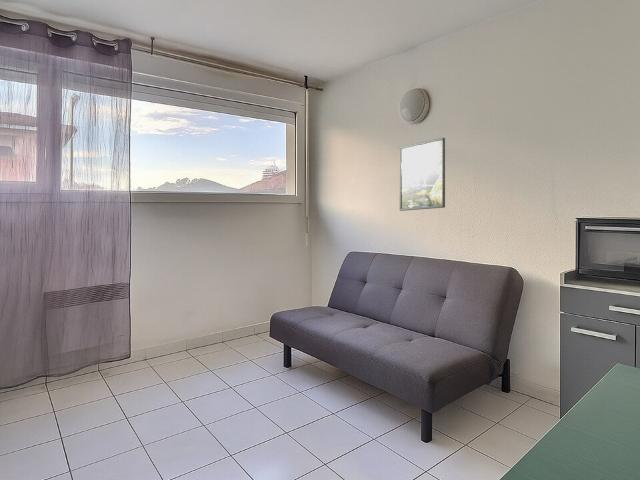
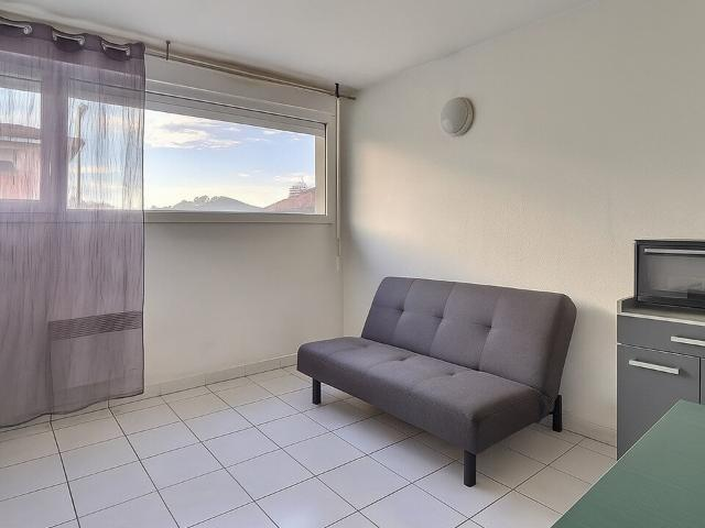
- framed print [398,137,446,212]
